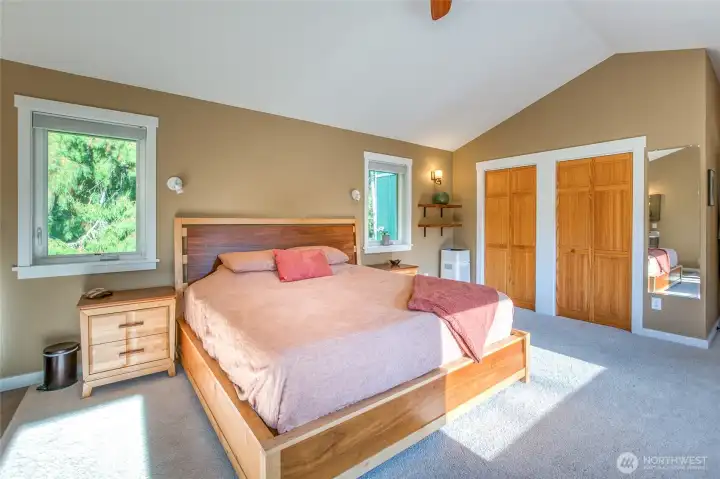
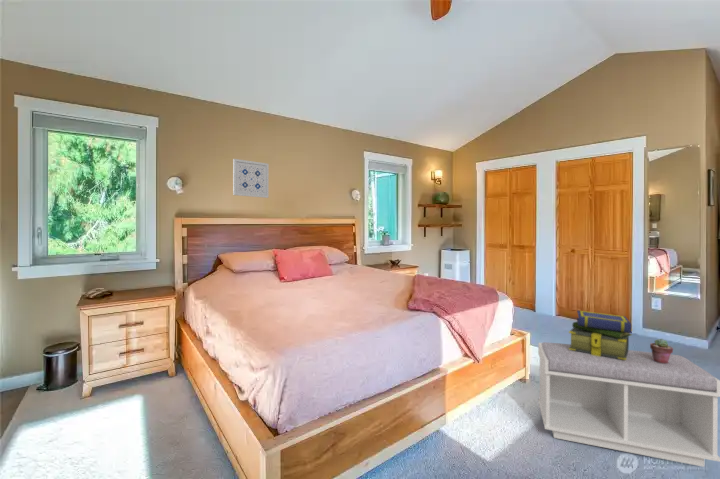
+ stack of books [568,309,633,360]
+ wall art [232,158,270,199]
+ bench [537,341,720,468]
+ potted succulent [649,338,674,364]
